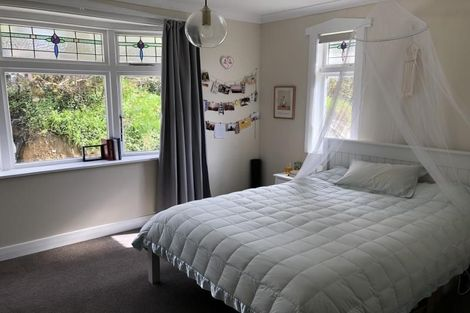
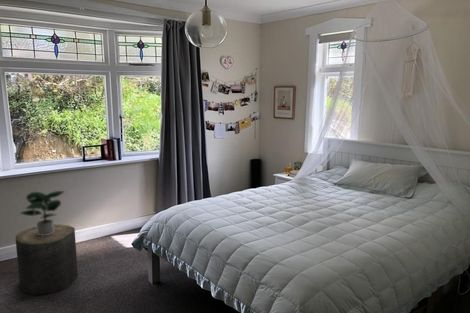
+ potted plant [19,190,66,236]
+ stool [15,223,79,296]
